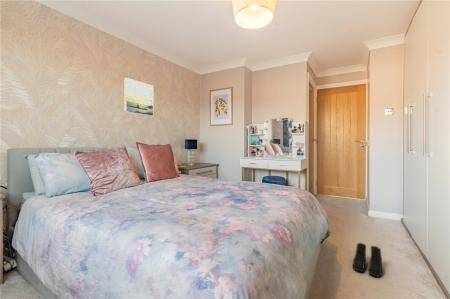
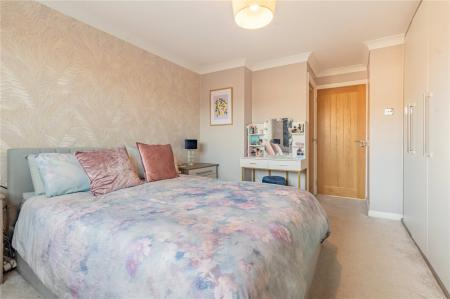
- boots [352,242,383,278]
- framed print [124,77,154,117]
